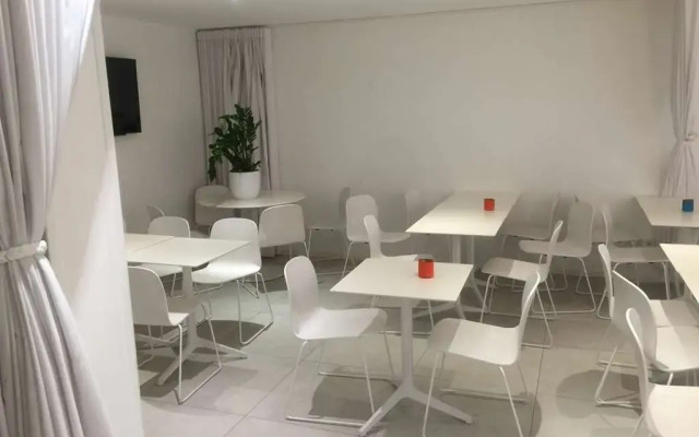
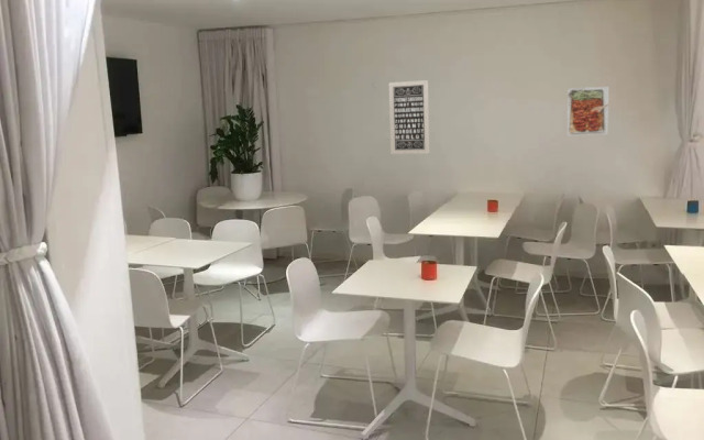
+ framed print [566,86,610,136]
+ wall art [388,79,430,155]
